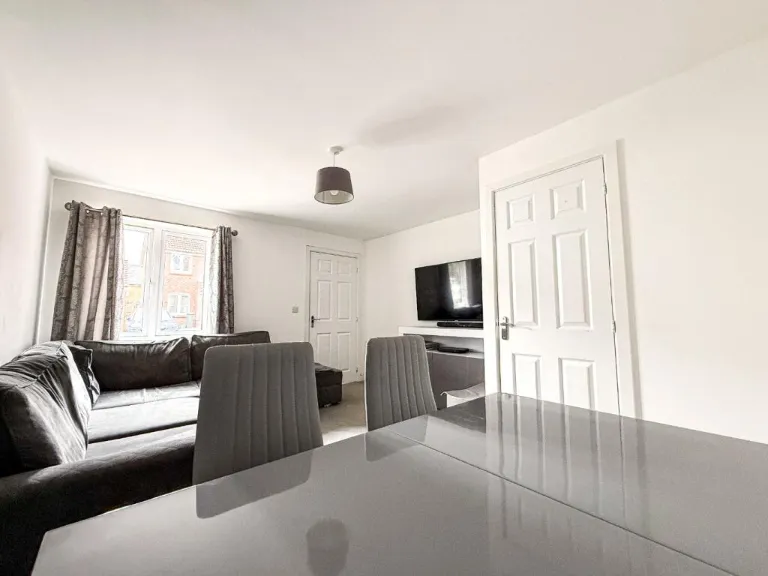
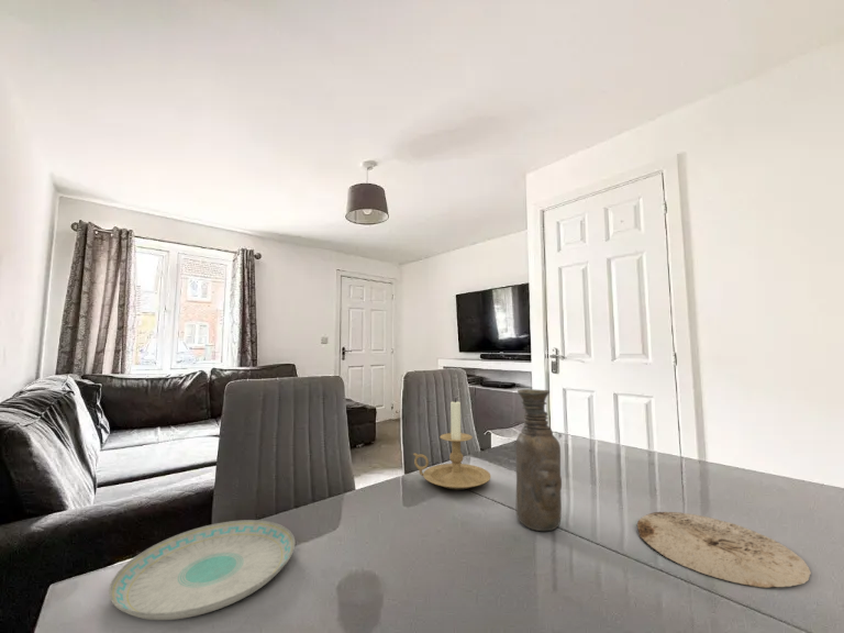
+ plate [108,519,296,621]
+ plate [636,511,812,589]
+ vase [515,388,563,532]
+ candle holder [412,397,492,490]
